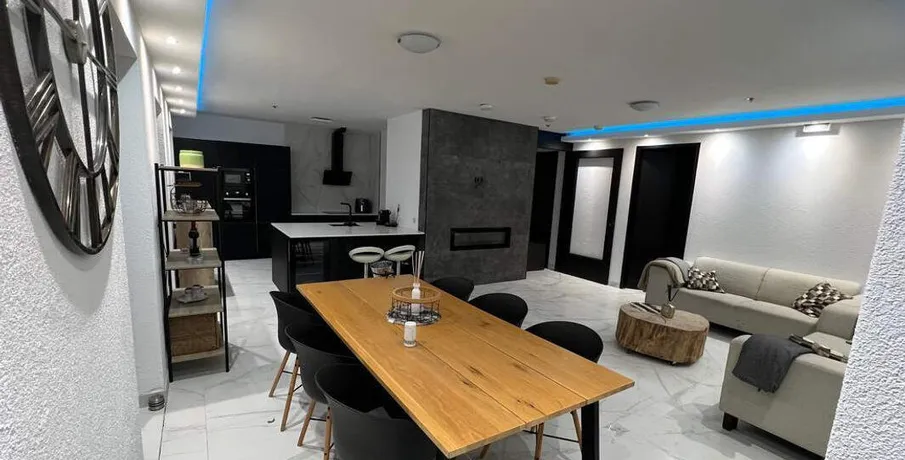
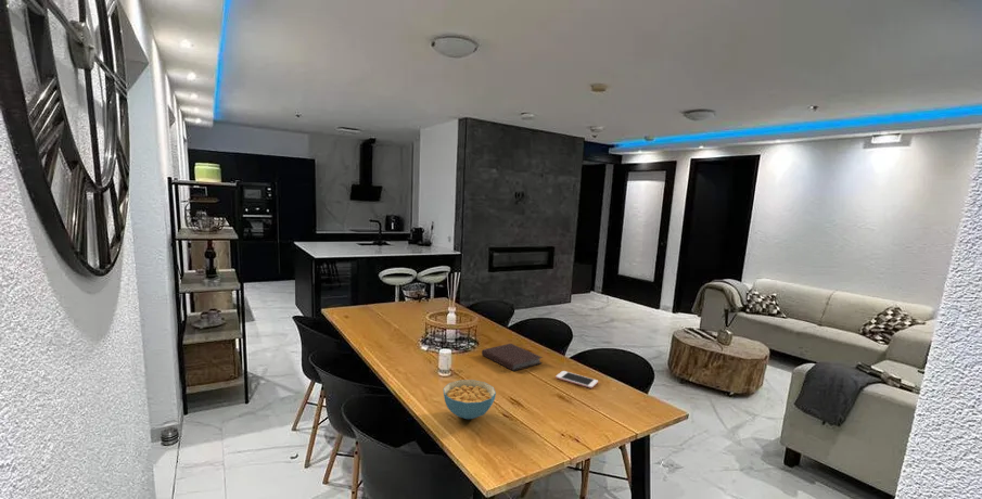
+ notebook [481,343,544,372]
+ cereal bowl [443,379,497,420]
+ cell phone [554,370,599,389]
